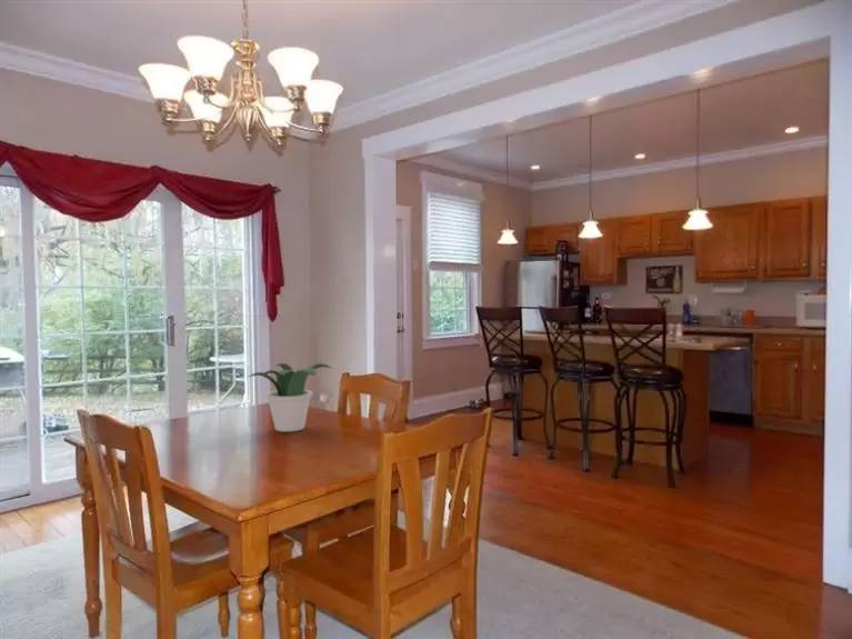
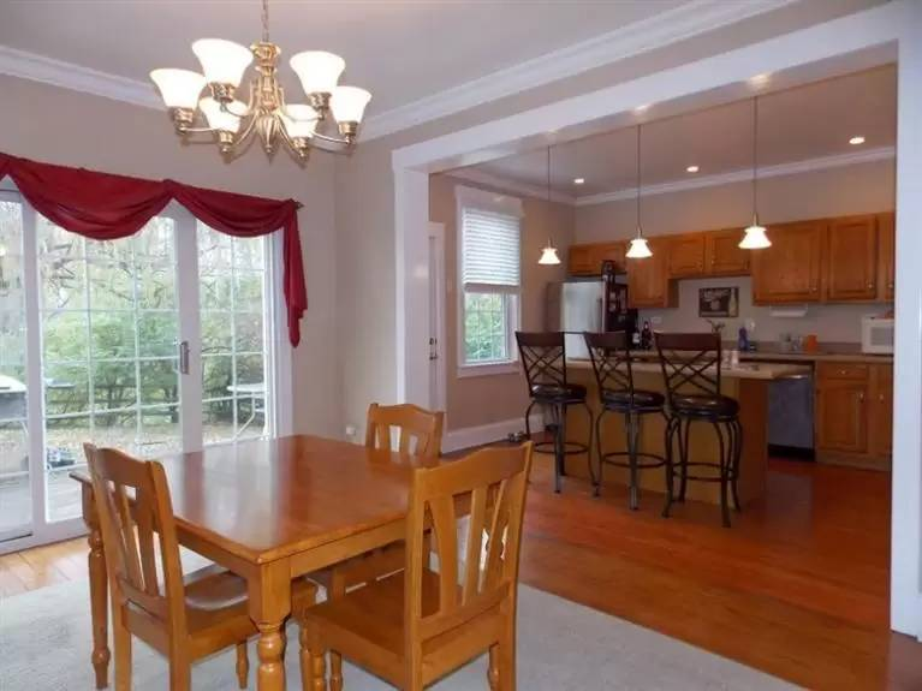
- potted plant [248,362,333,432]
